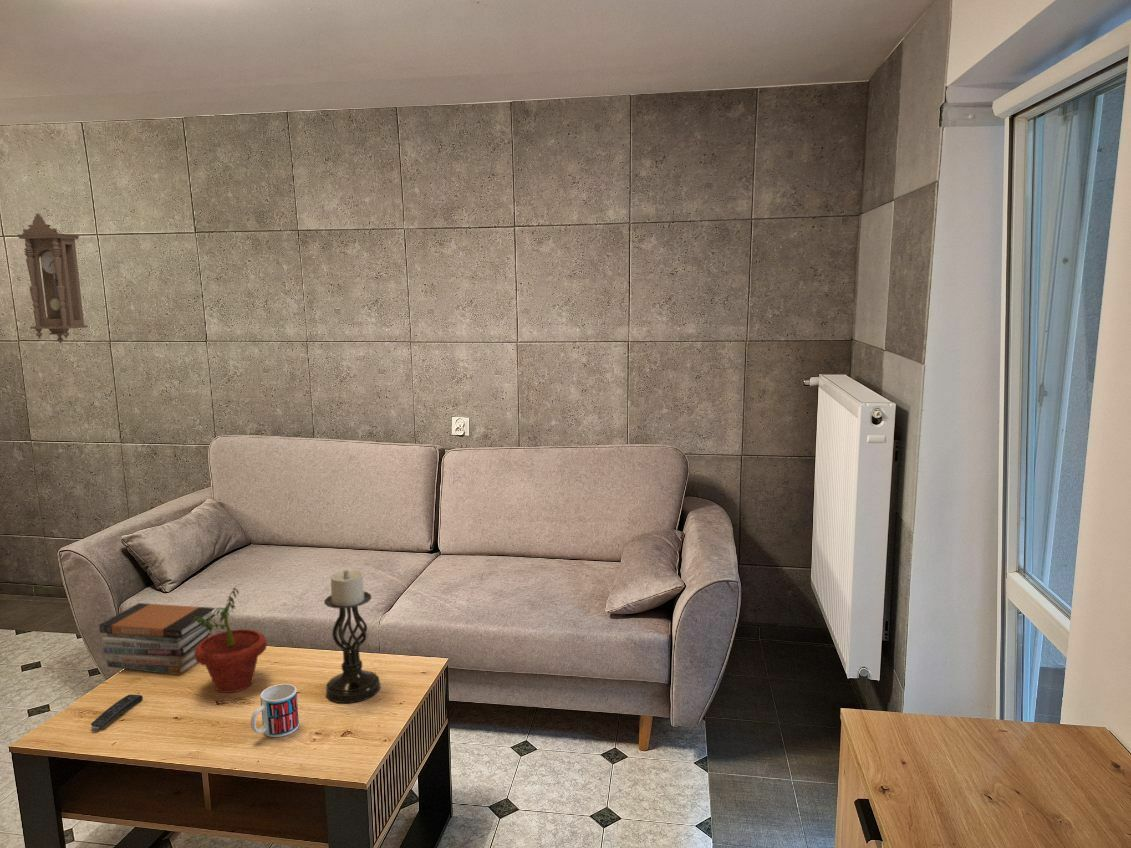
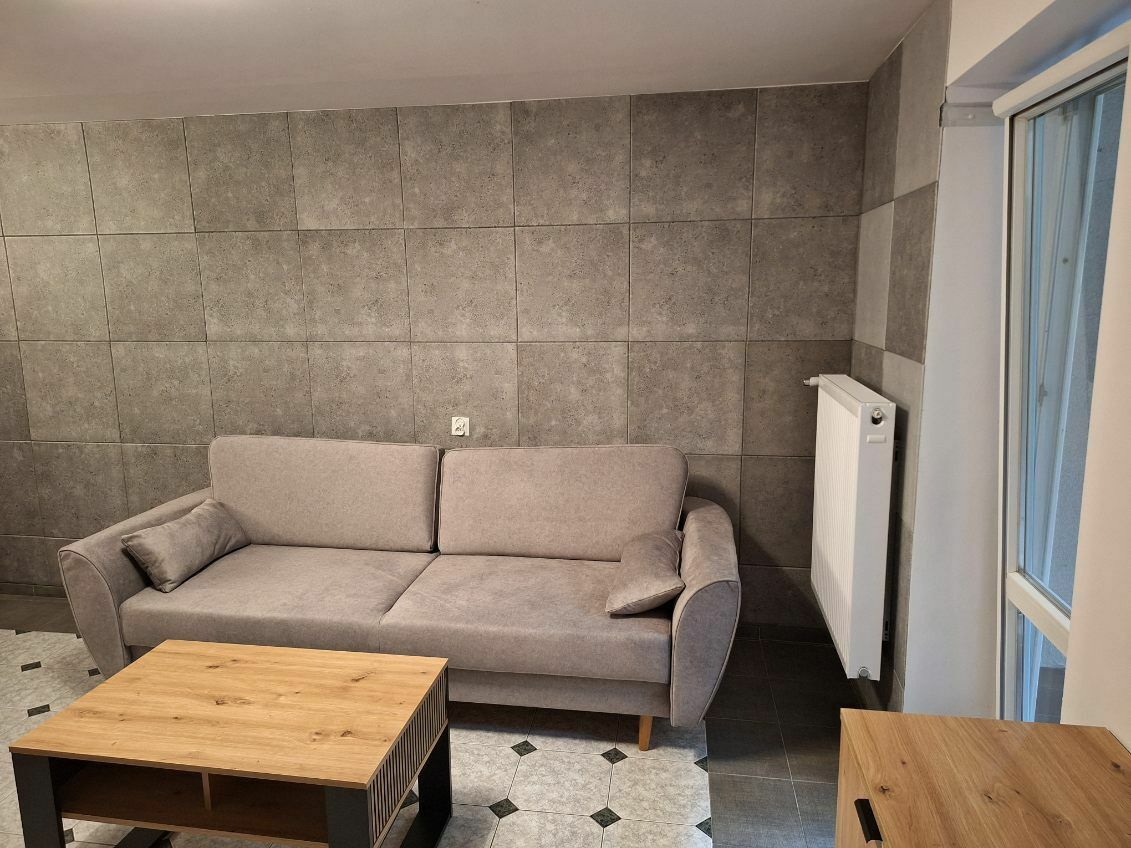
- remote control [90,694,144,731]
- candle holder [323,569,382,704]
- pendulum clock [16,213,89,344]
- mug [250,683,300,738]
- book stack [98,602,217,676]
- potted plant [191,583,268,694]
